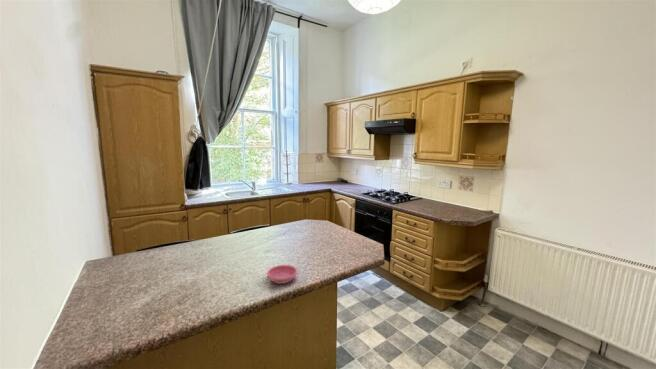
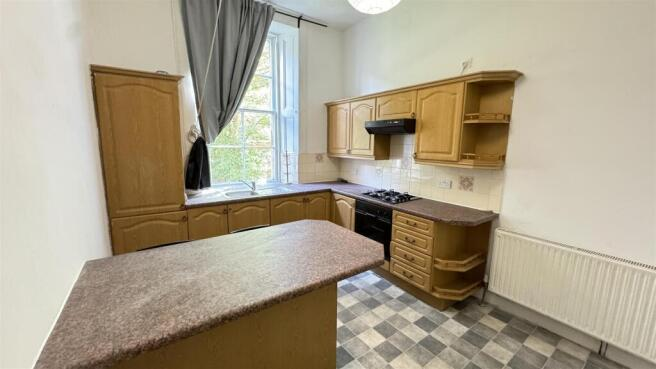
- saucer [266,264,299,285]
